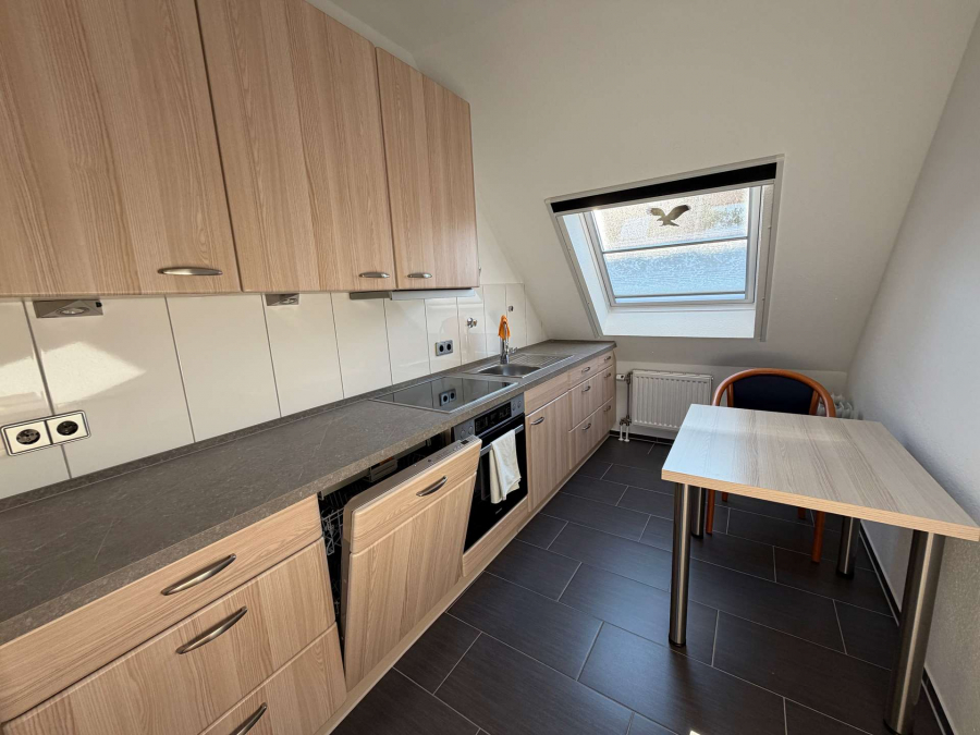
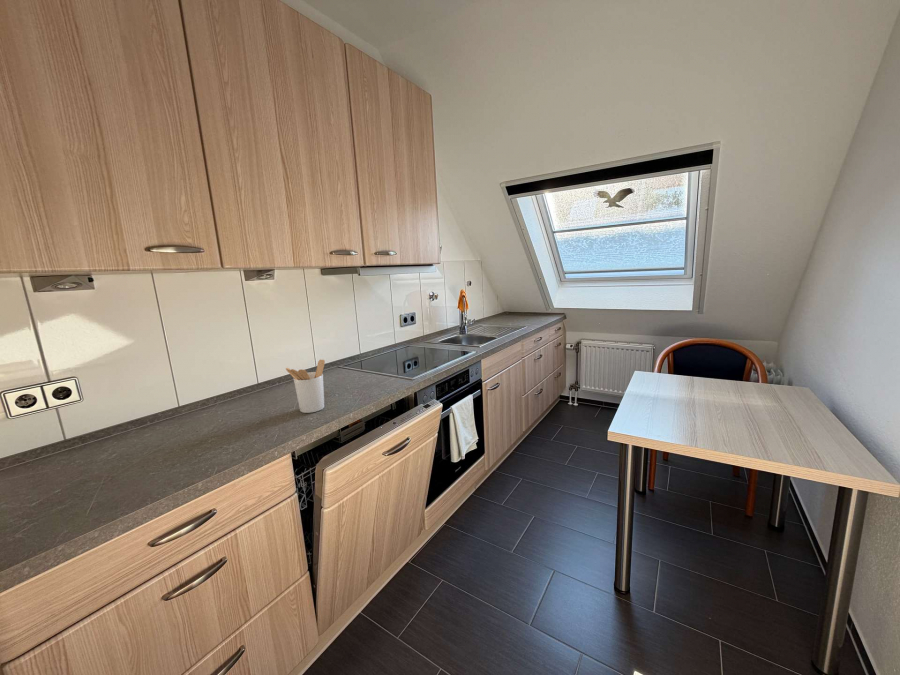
+ utensil holder [285,359,326,414]
